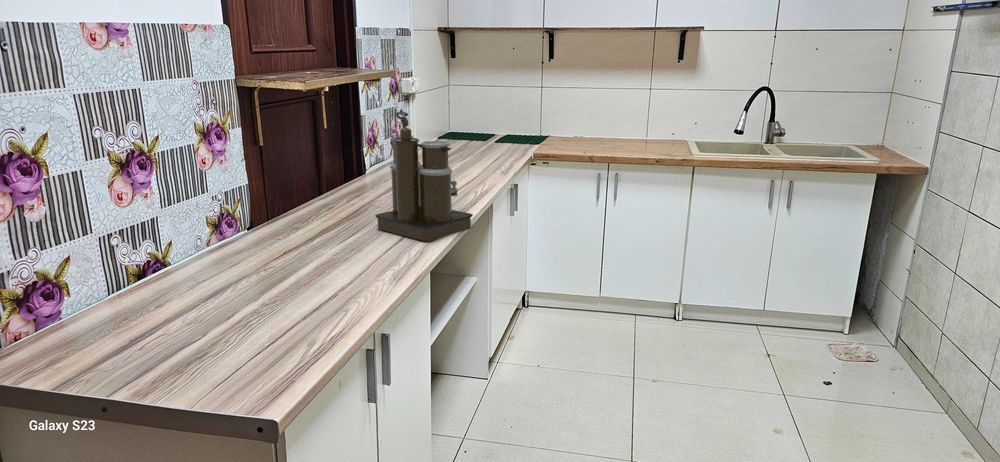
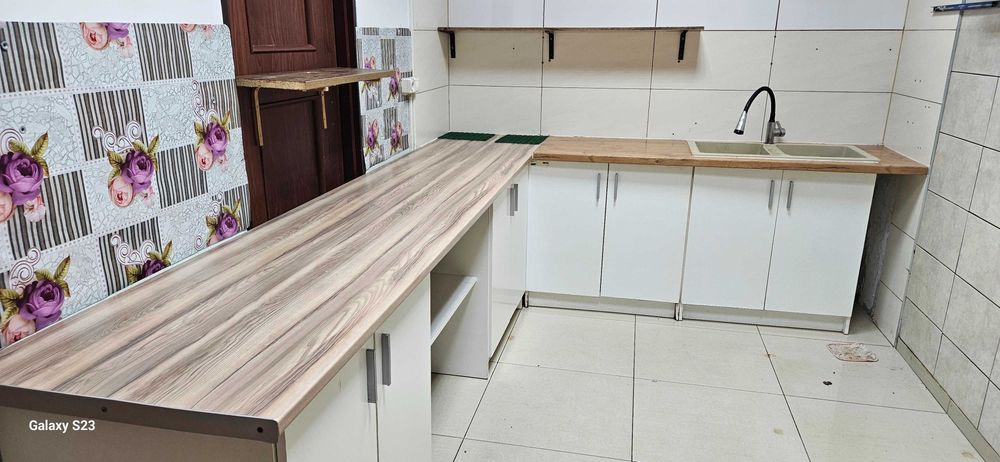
- coffee maker [375,109,474,242]
